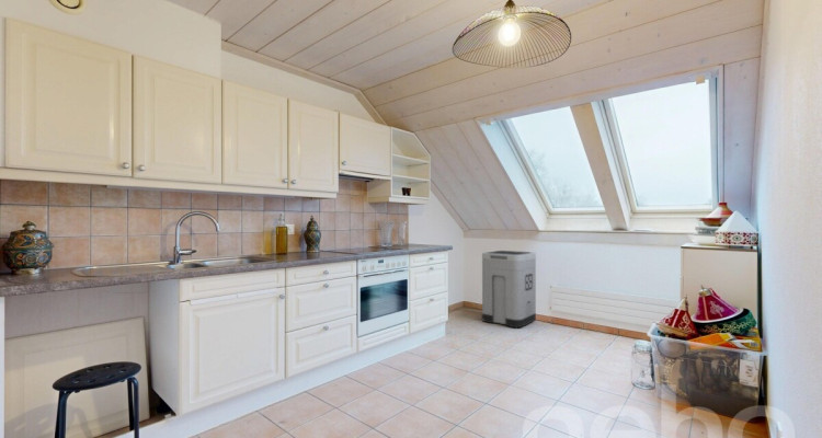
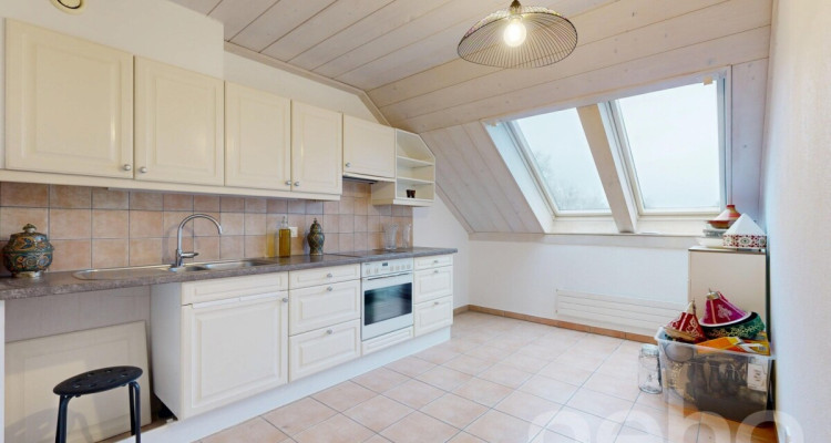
- trash can [481,250,537,330]
